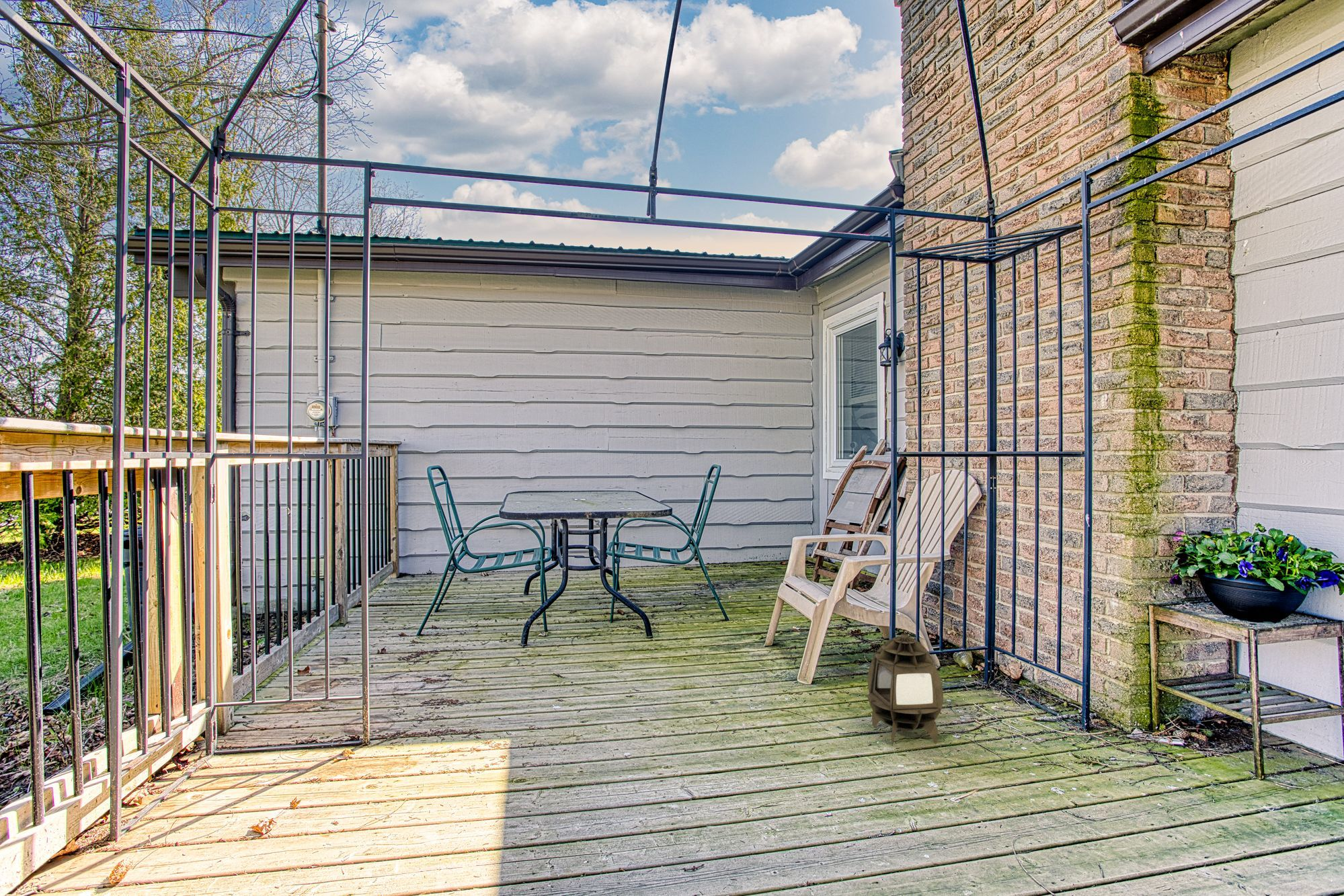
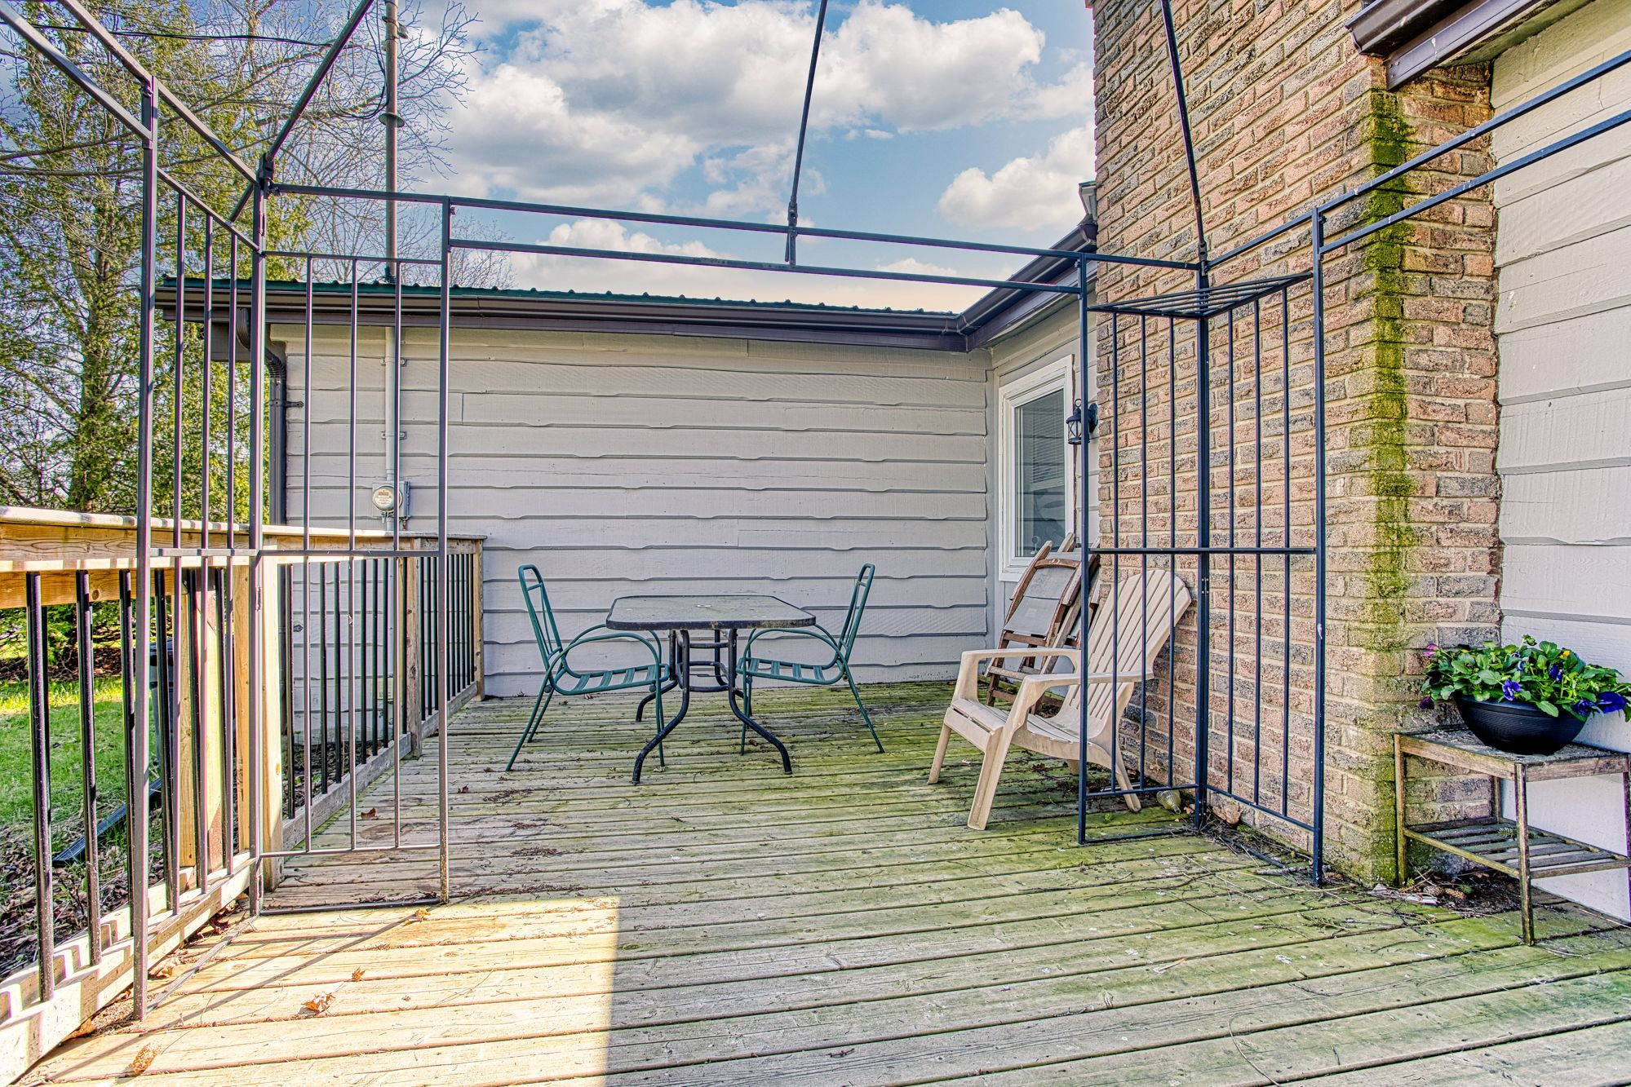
- lantern [867,633,944,746]
